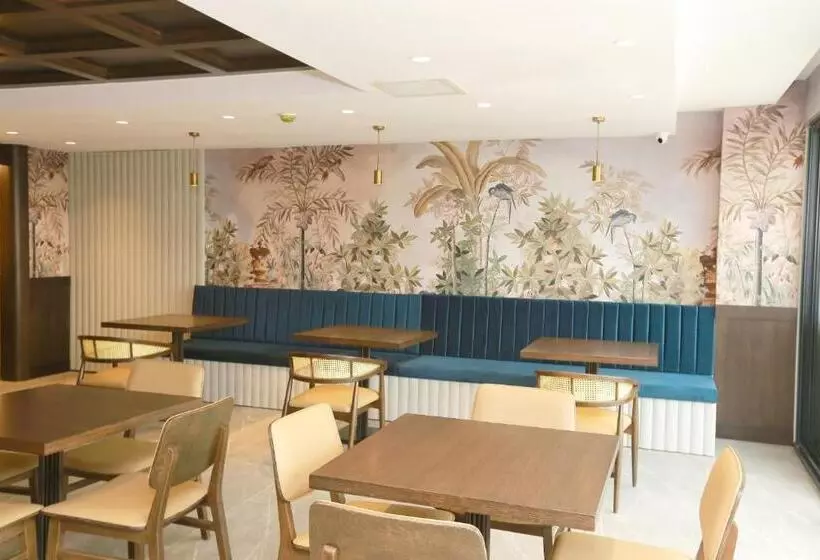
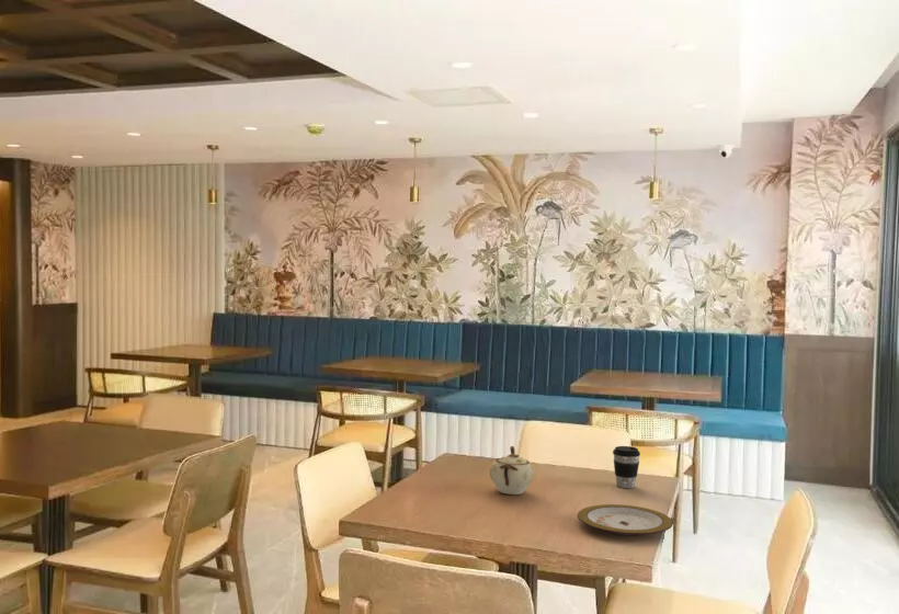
+ plate [577,503,674,536]
+ sugar bowl [488,445,536,496]
+ coffee cup [612,445,641,489]
